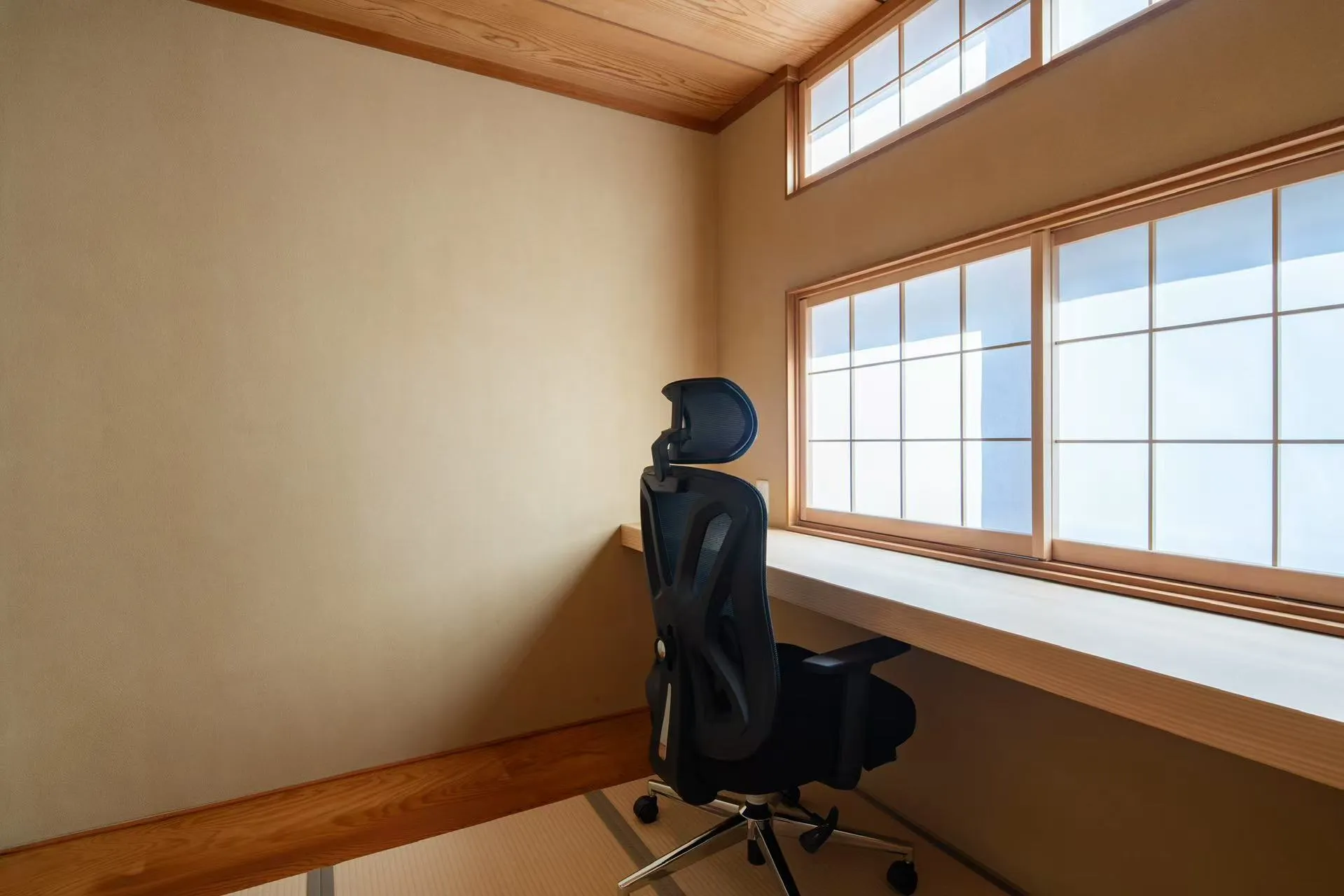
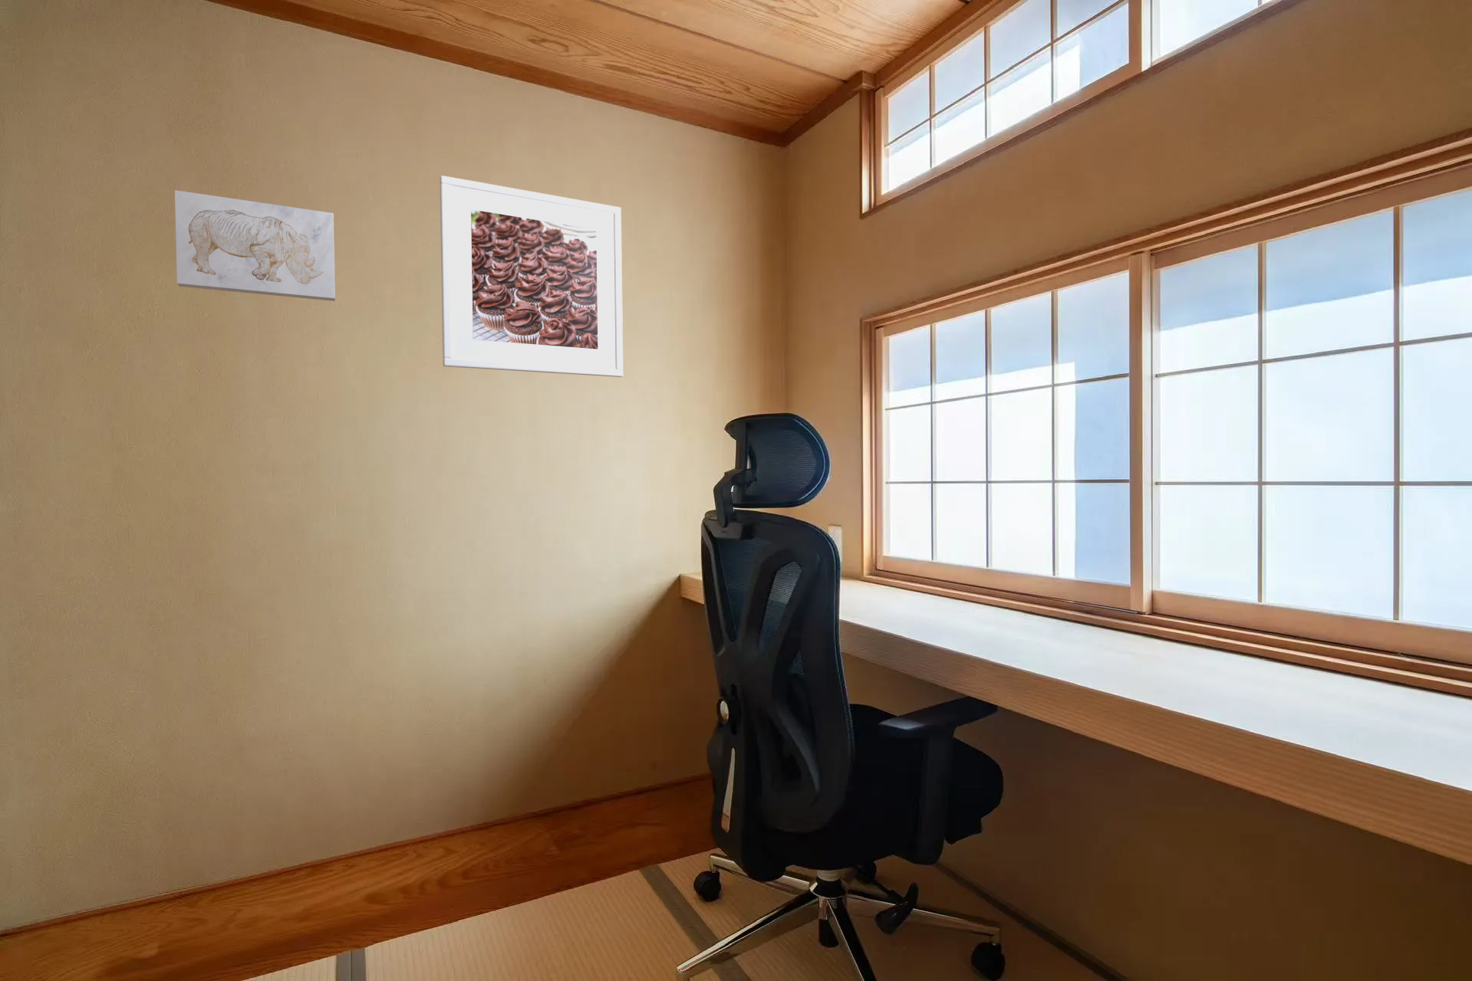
+ wall art [174,189,336,302]
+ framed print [439,175,623,378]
